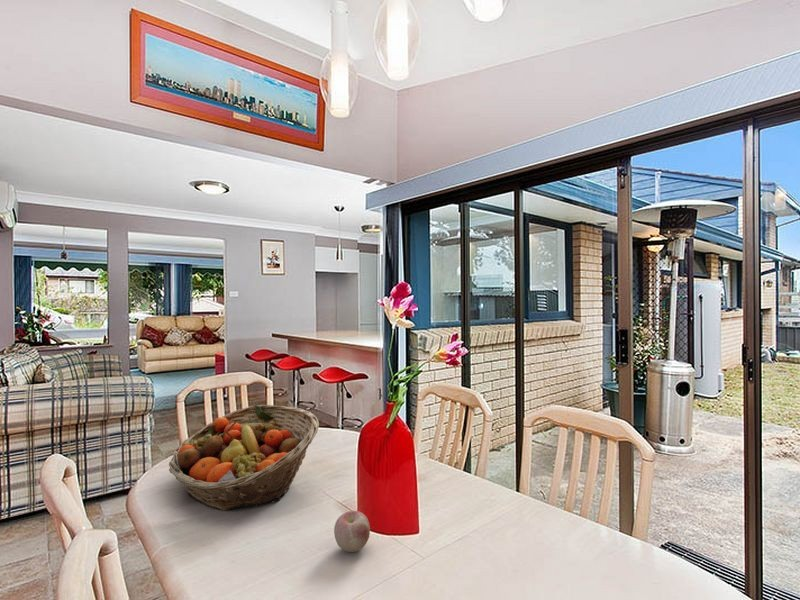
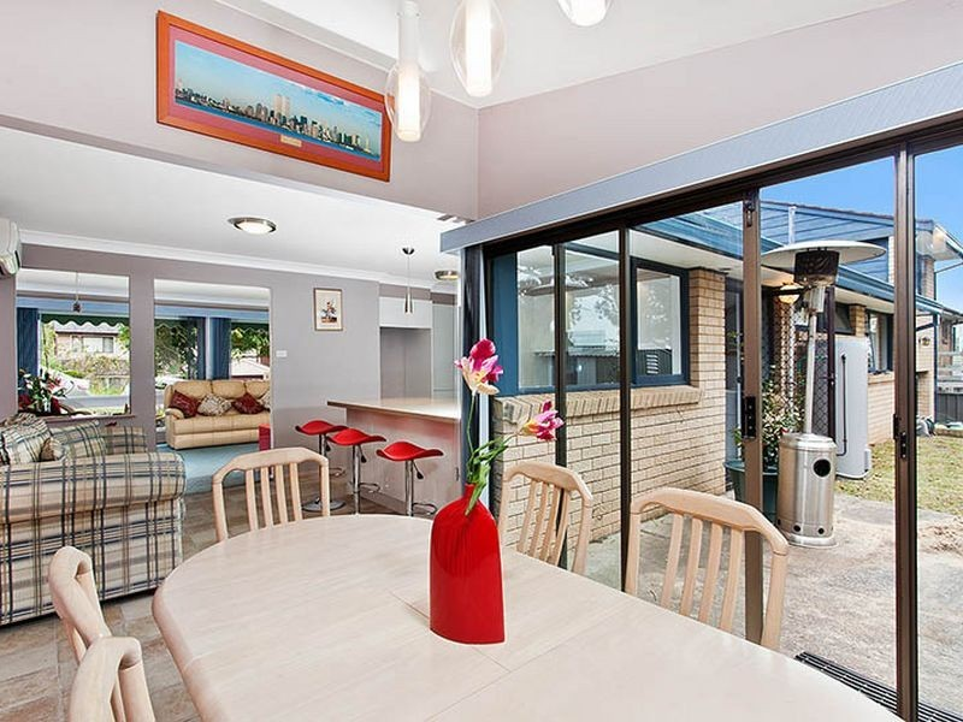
- fruit basket [168,404,320,511]
- apple [333,510,371,553]
